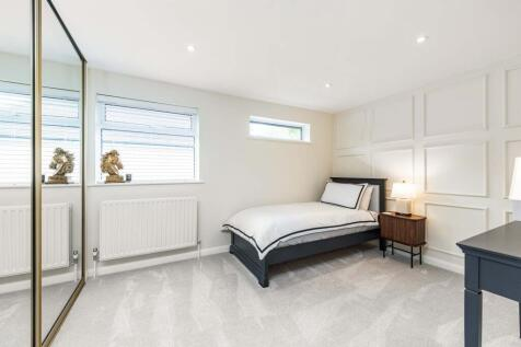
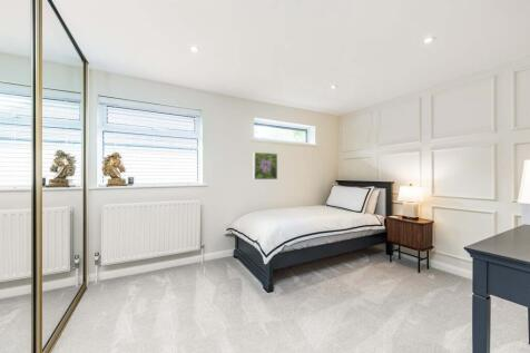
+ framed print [253,151,278,180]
